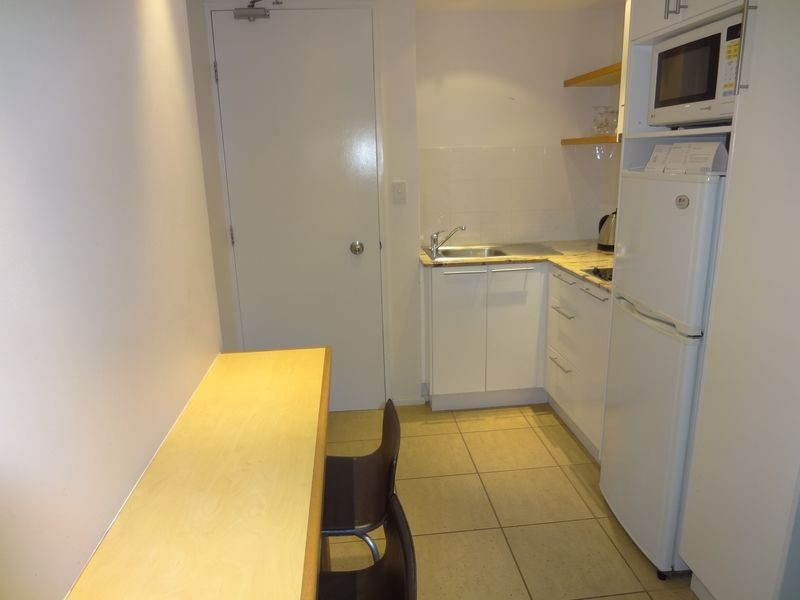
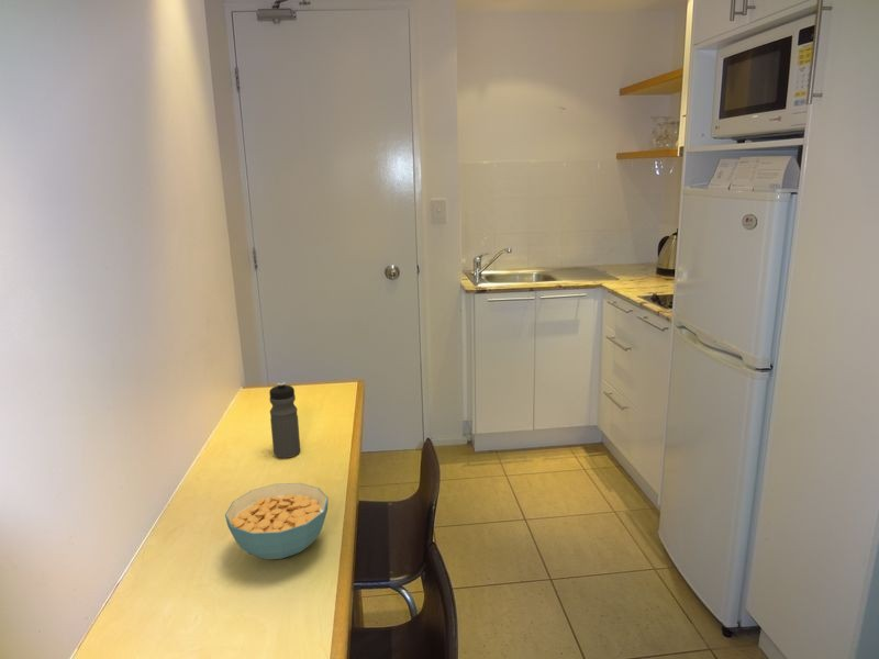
+ cereal bowl [224,482,330,560]
+ water bottle [268,381,301,459]
